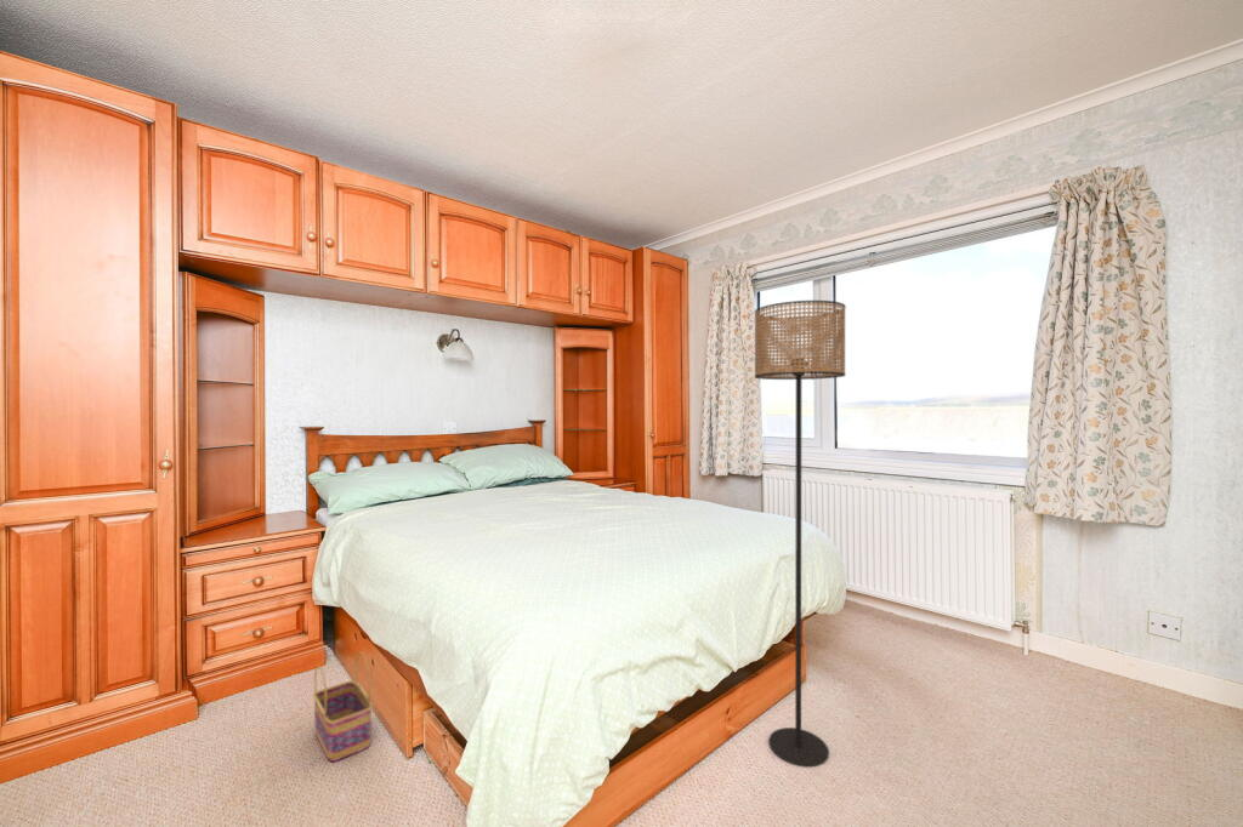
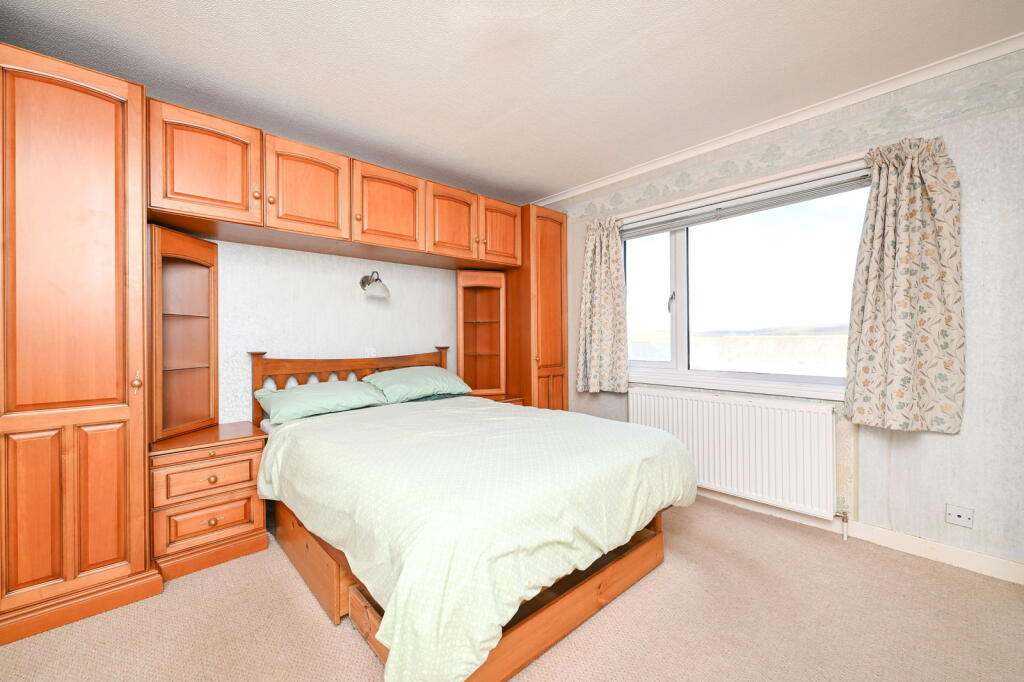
- basket [312,651,374,763]
- floor lamp [754,300,847,768]
